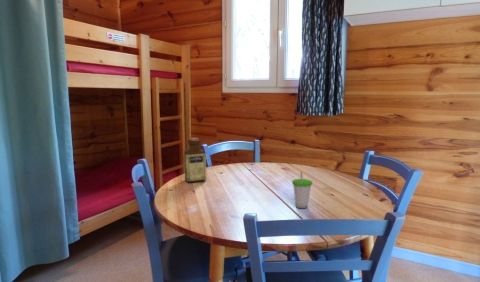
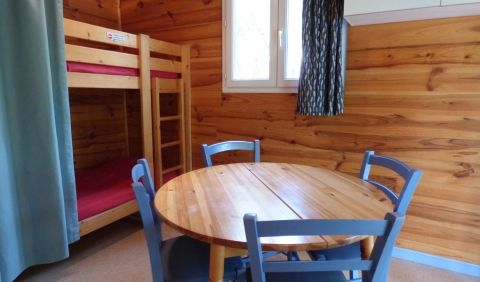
- bottle [183,137,207,183]
- cup [291,171,313,209]
